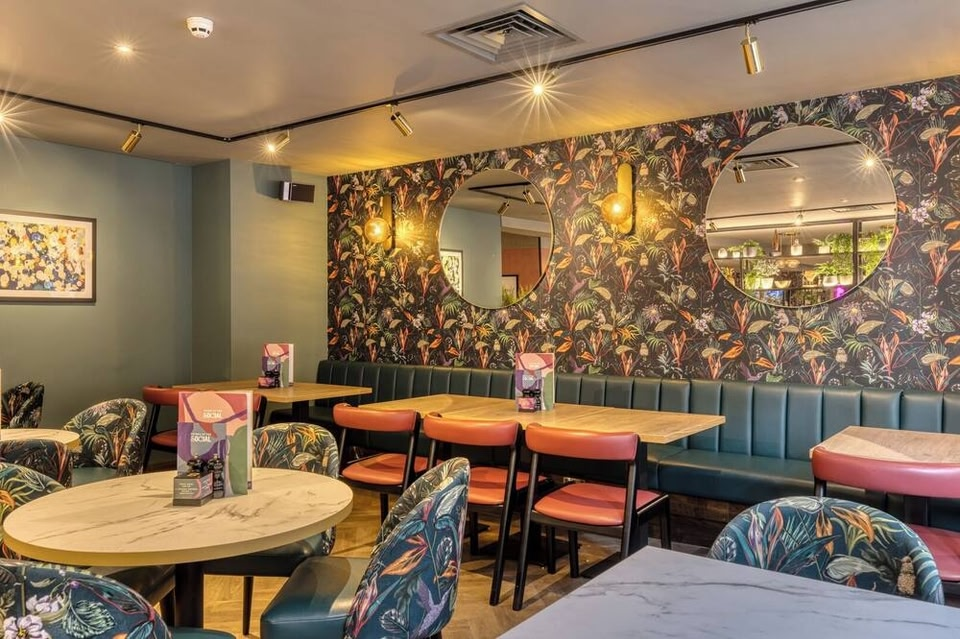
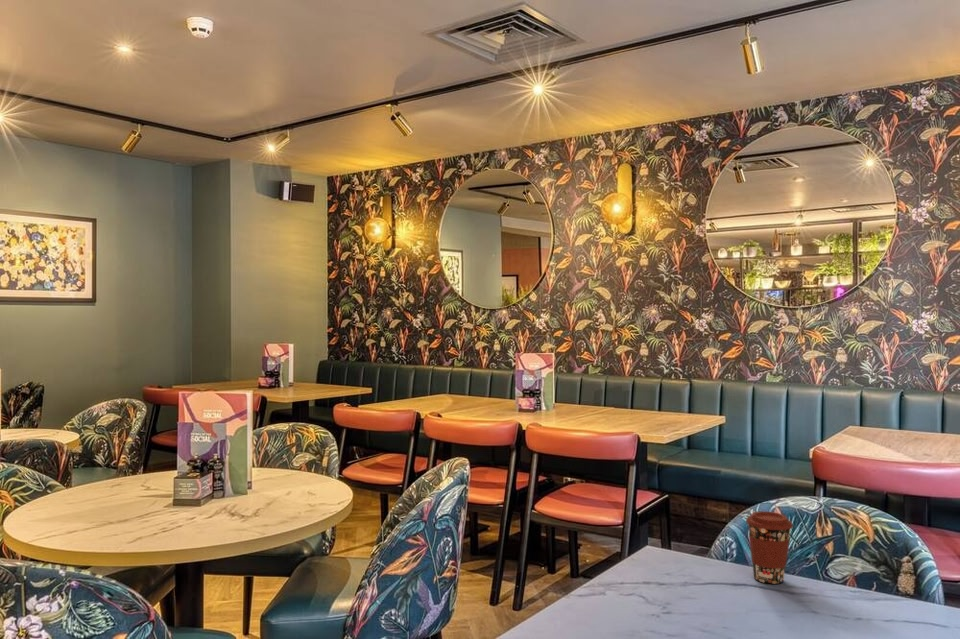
+ coffee cup [745,510,794,585]
